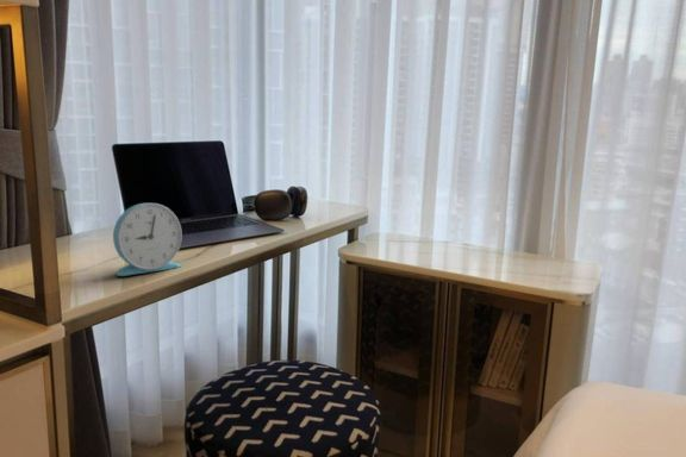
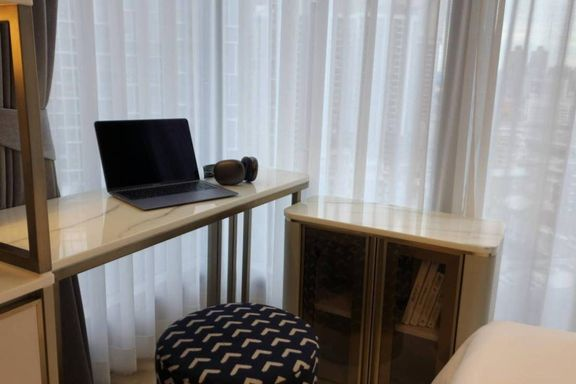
- alarm clock [112,202,183,277]
